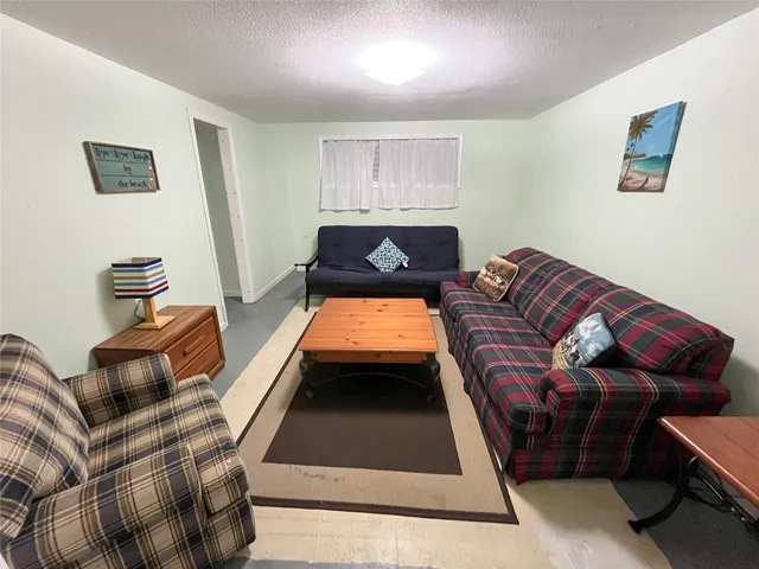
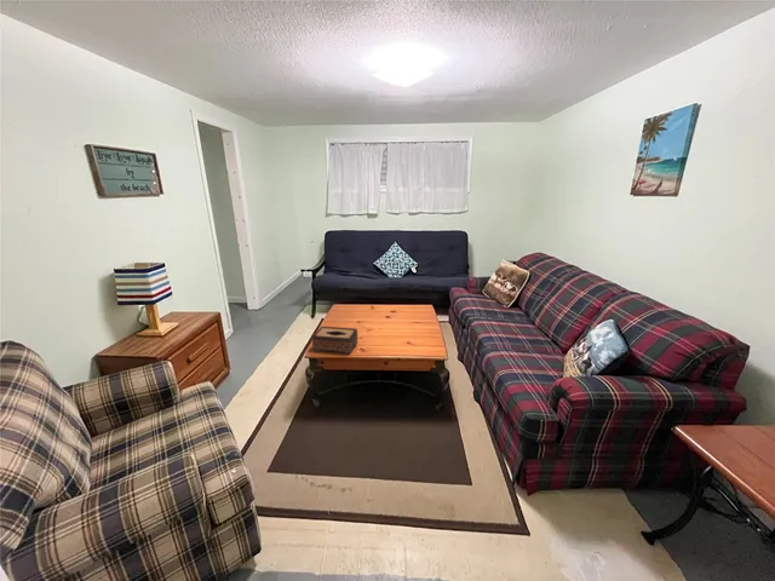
+ tissue box [311,326,360,355]
